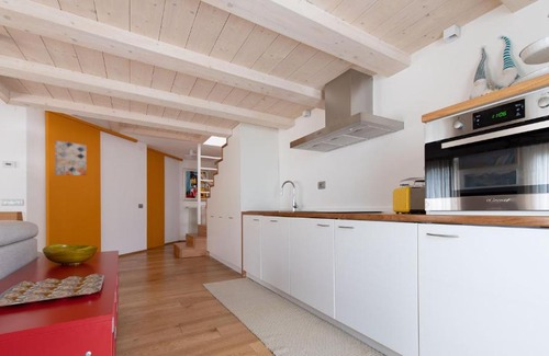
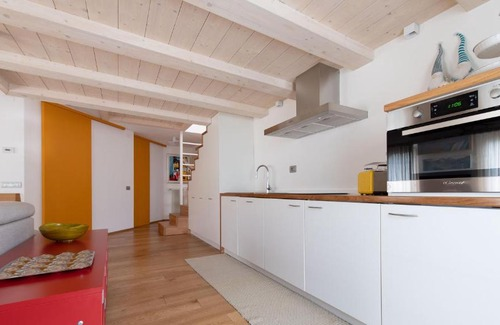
- wall art [54,140,88,176]
